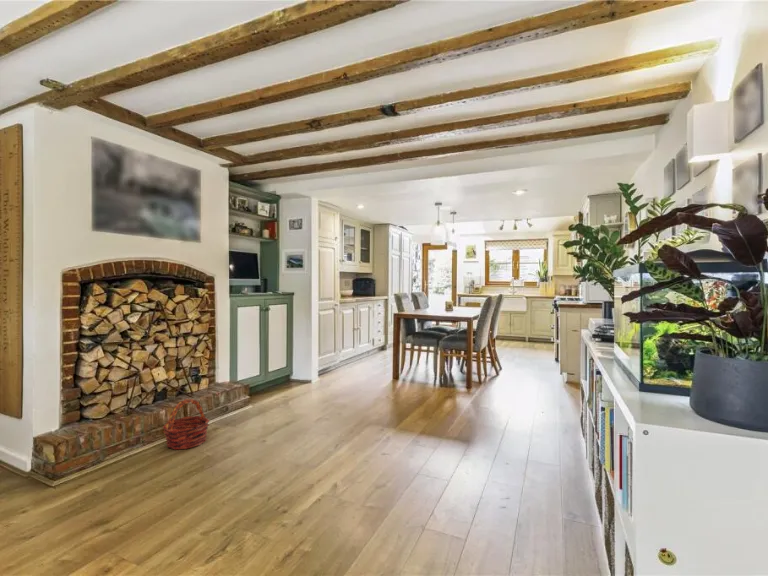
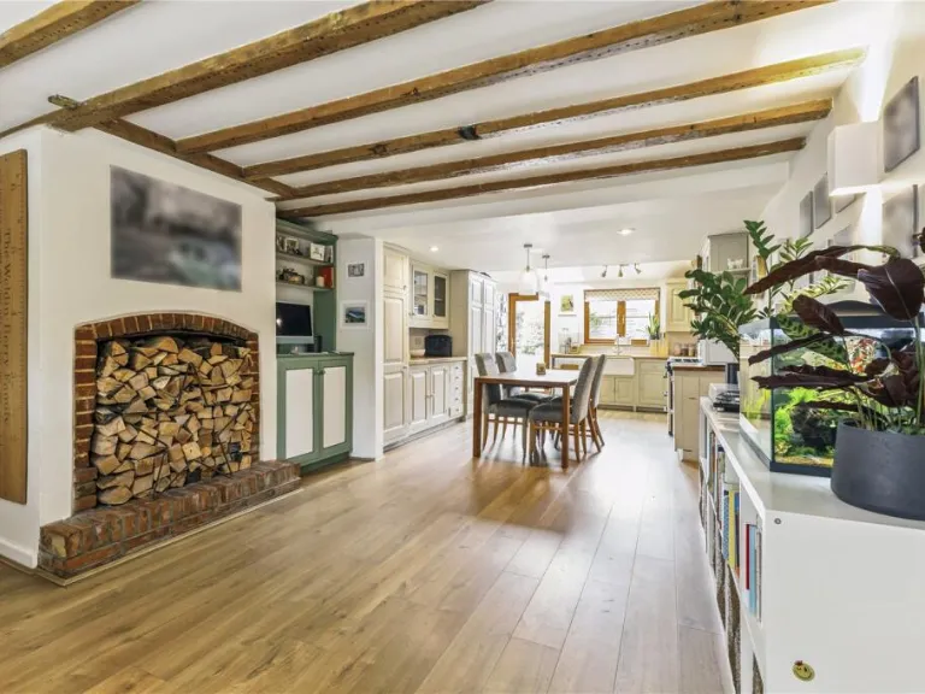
- basket [162,398,211,450]
